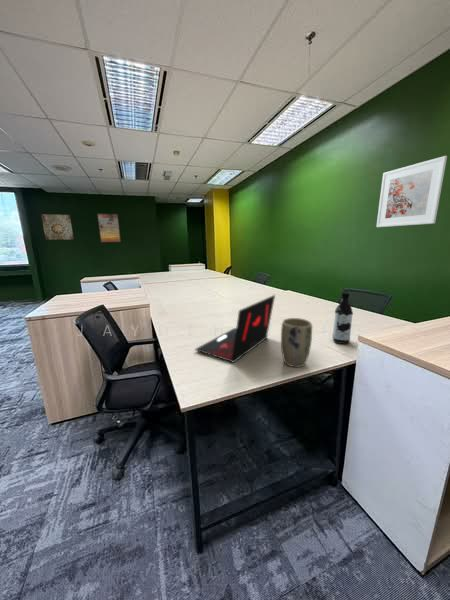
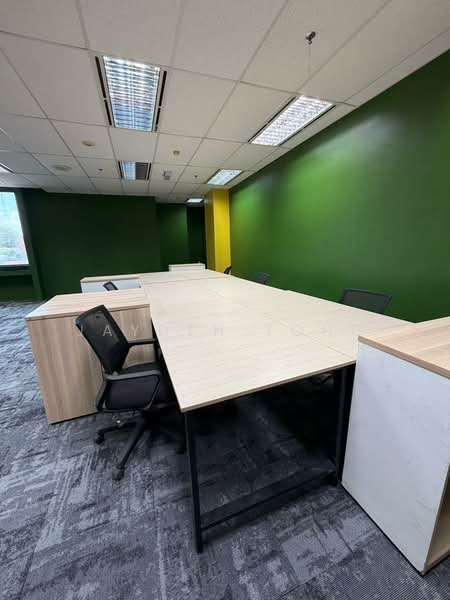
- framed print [96,212,122,243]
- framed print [375,155,448,228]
- wall art [40,213,74,241]
- water bottle [332,291,354,345]
- laptop [194,294,276,364]
- plant pot [280,317,313,368]
